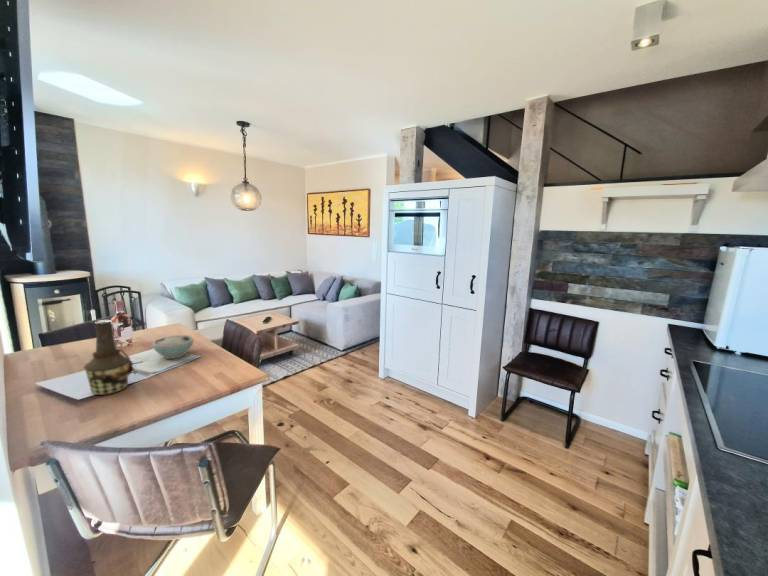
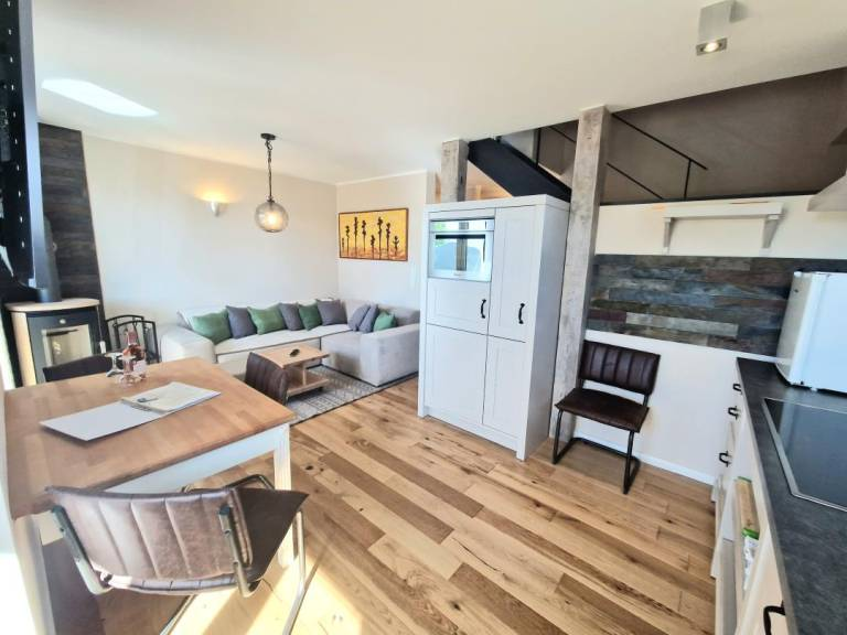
- bowl [151,334,195,360]
- bottle [83,321,137,396]
